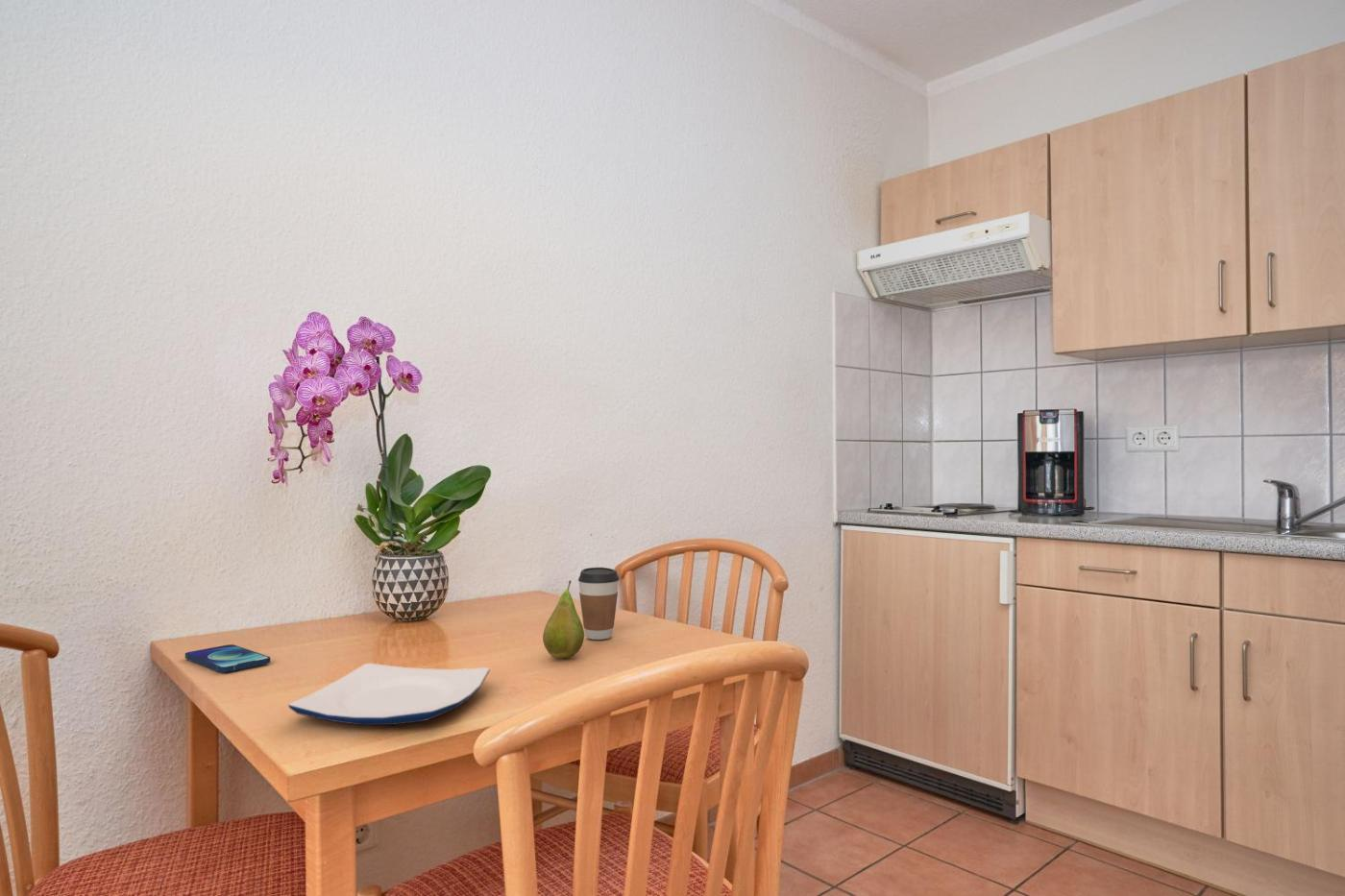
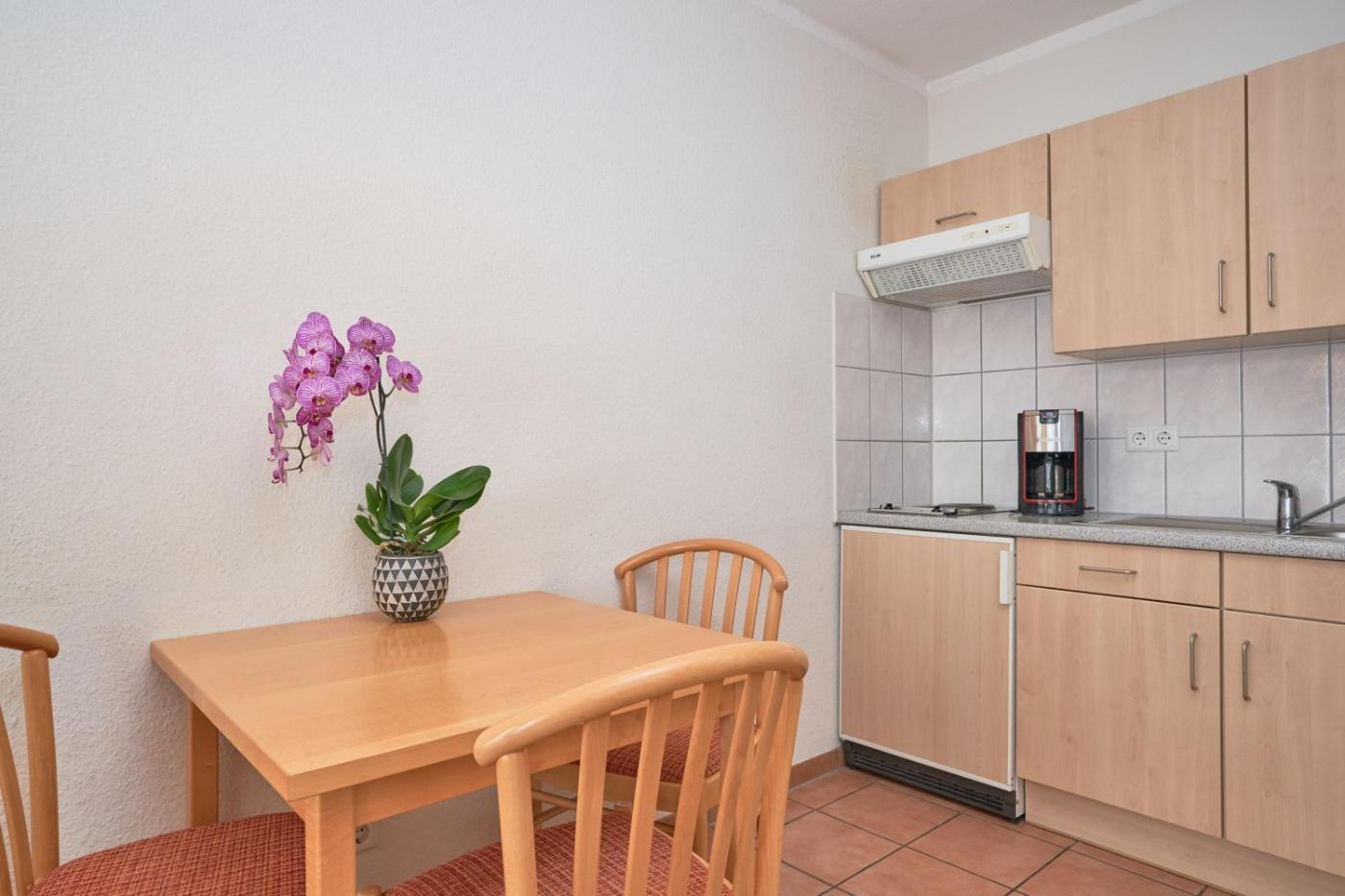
- smartphone [184,643,271,673]
- plate [287,663,490,726]
- fruit [542,580,585,659]
- coffee cup [577,567,620,641]
